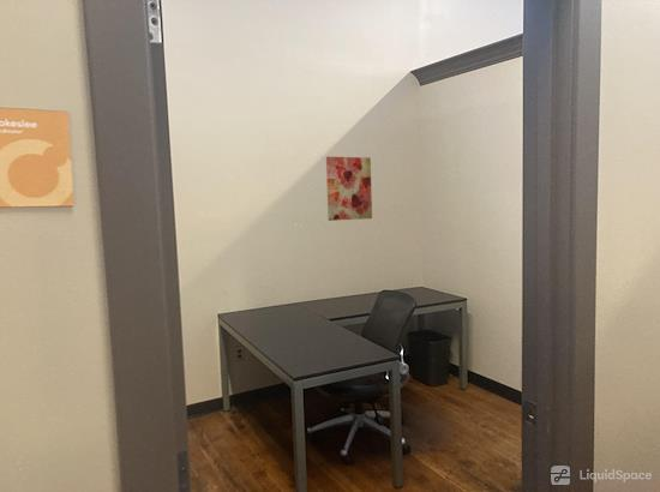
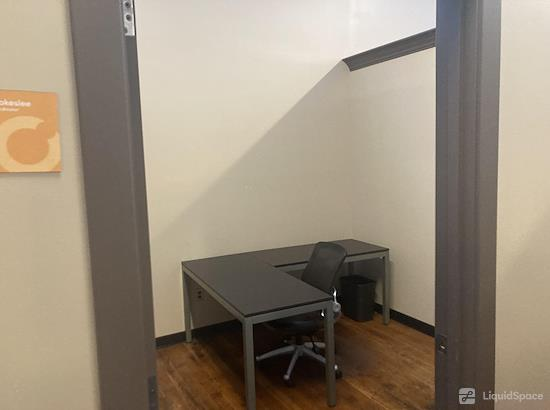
- wall art [325,156,373,222]
